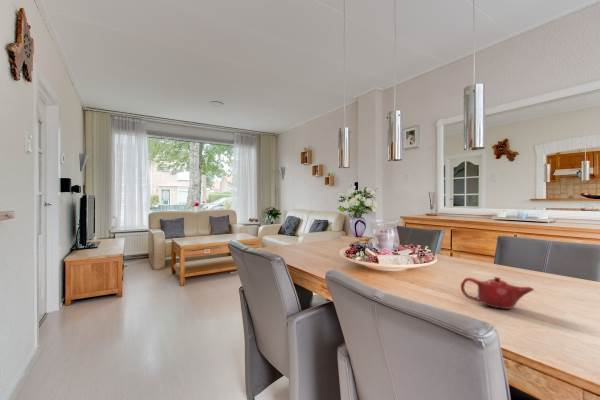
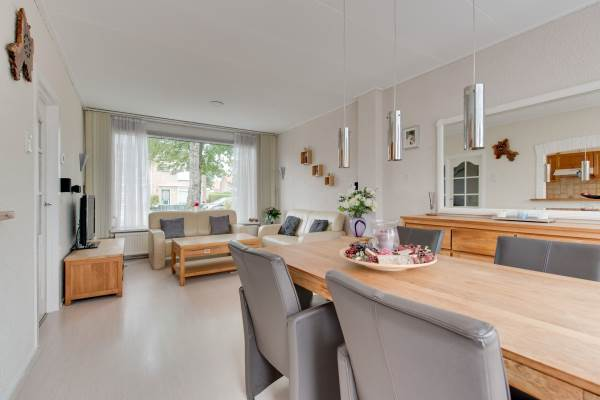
- teapot [460,276,535,310]
